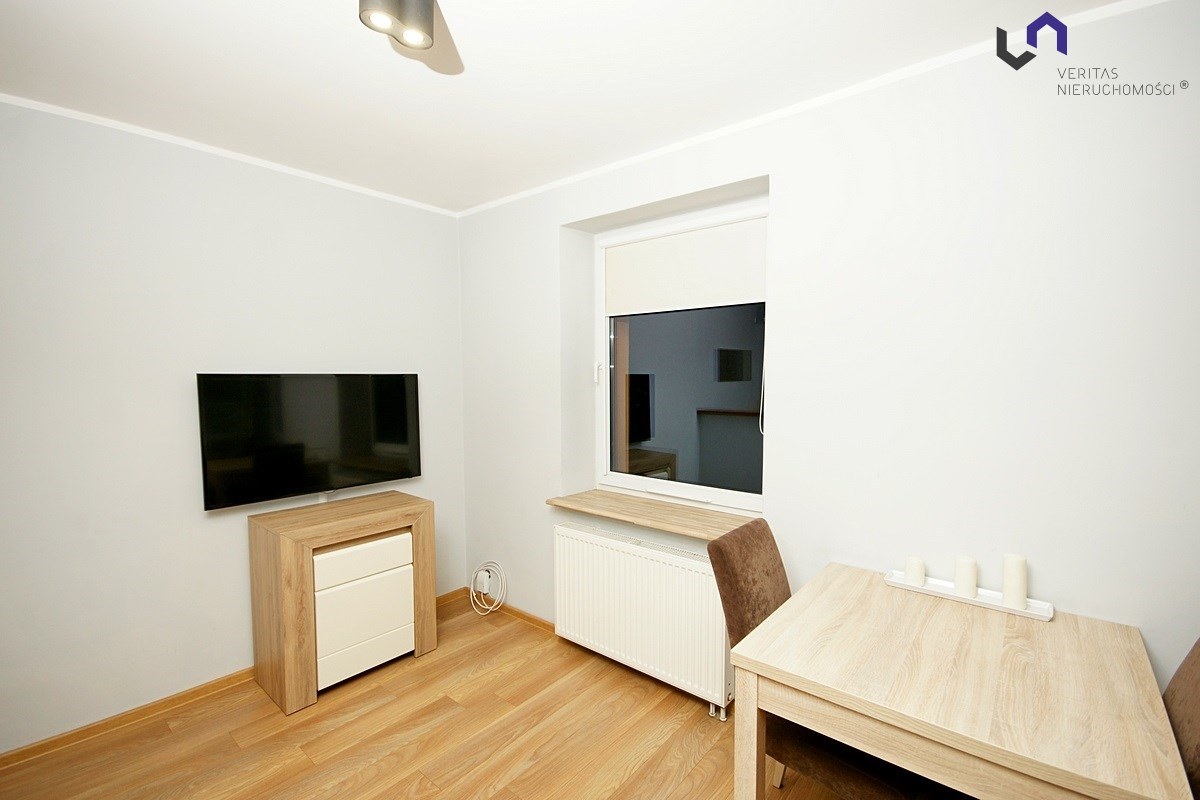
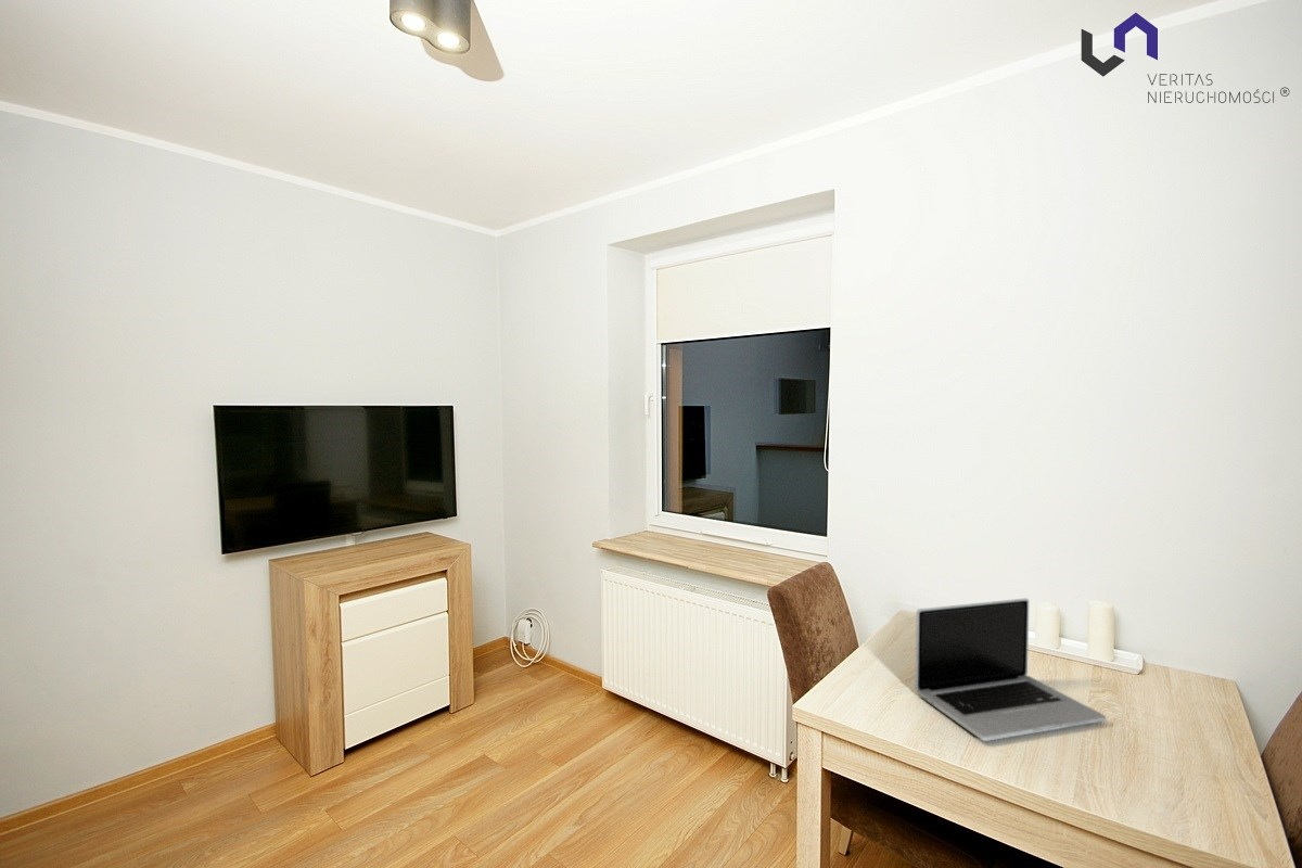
+ laptop [915,597,1107,742]
